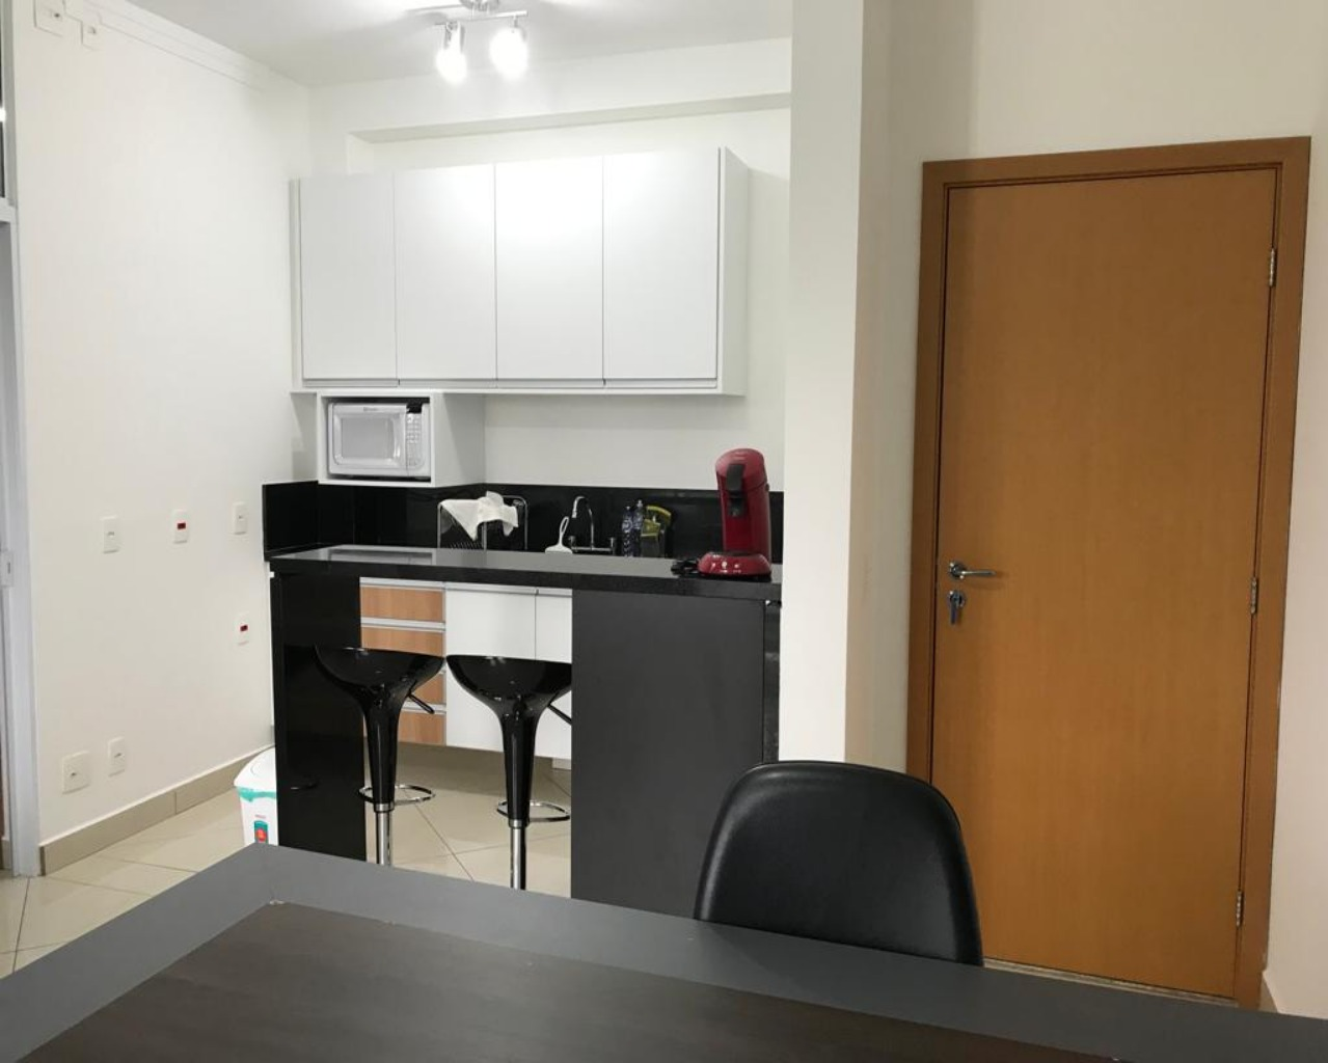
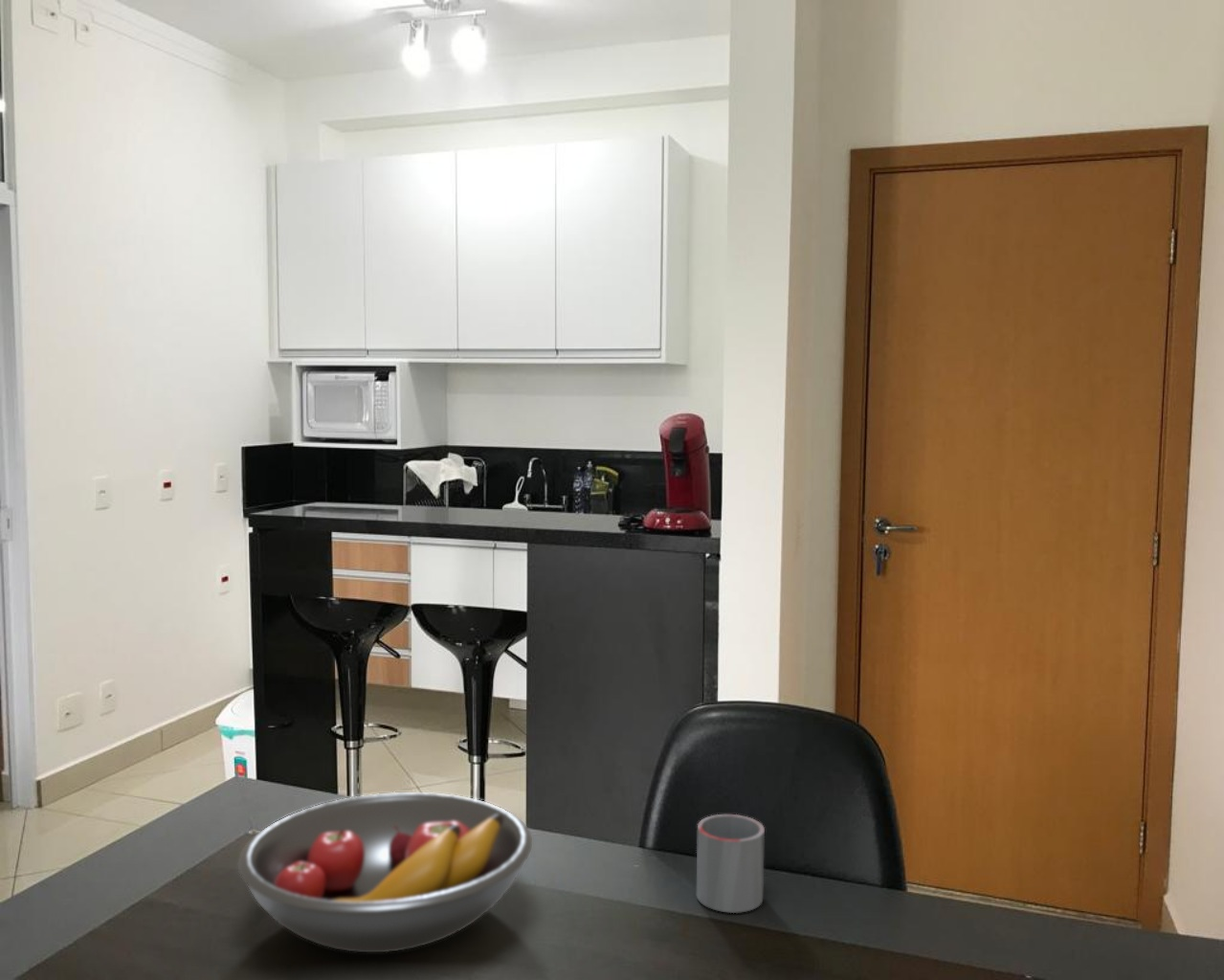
+ fruit bowl [237,791,533,953]
+ mug [696,813,766,914]
